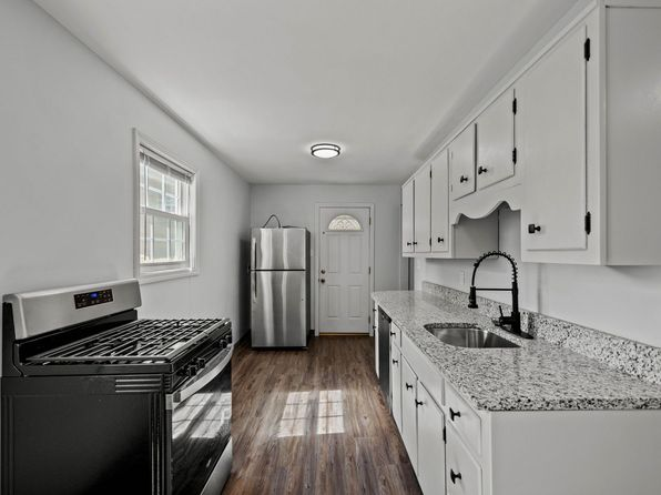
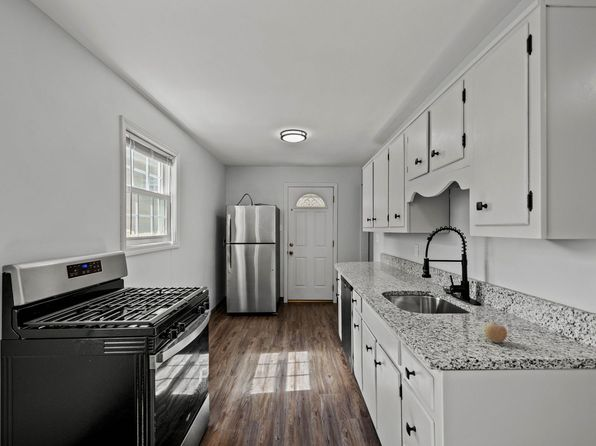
+ fruit [484,319,508,344]
